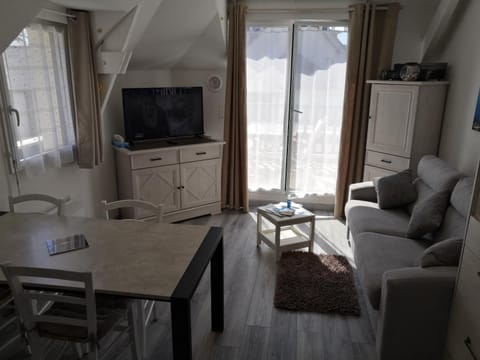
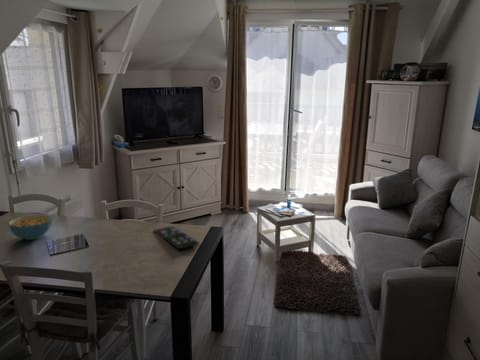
+ remote control [153,225,200,251]
+ cereal bowl [7,214,53,241]
